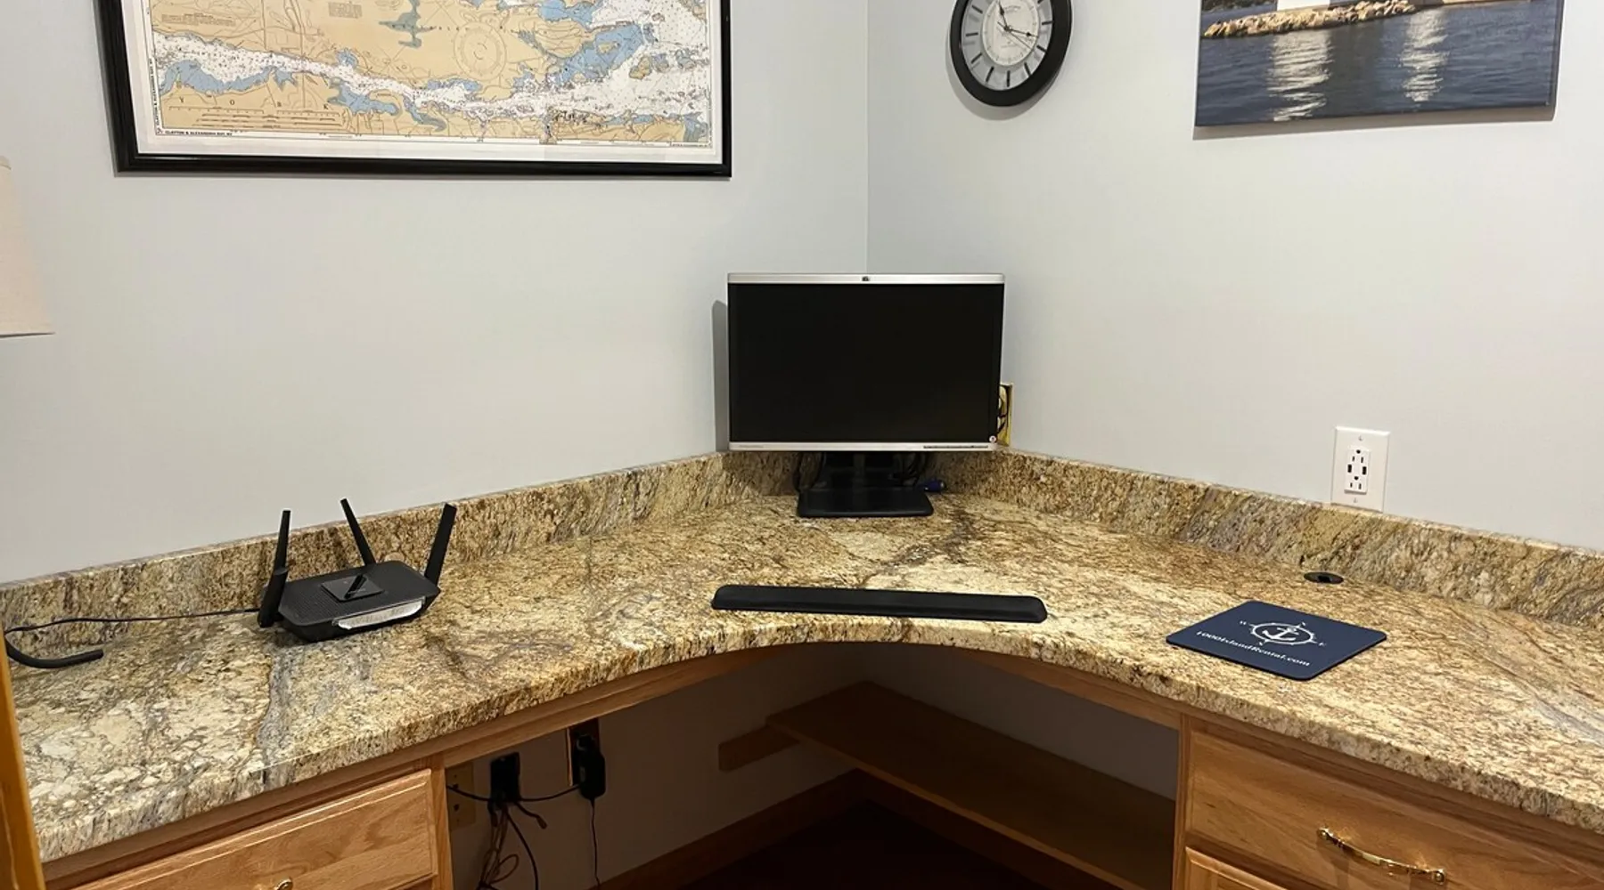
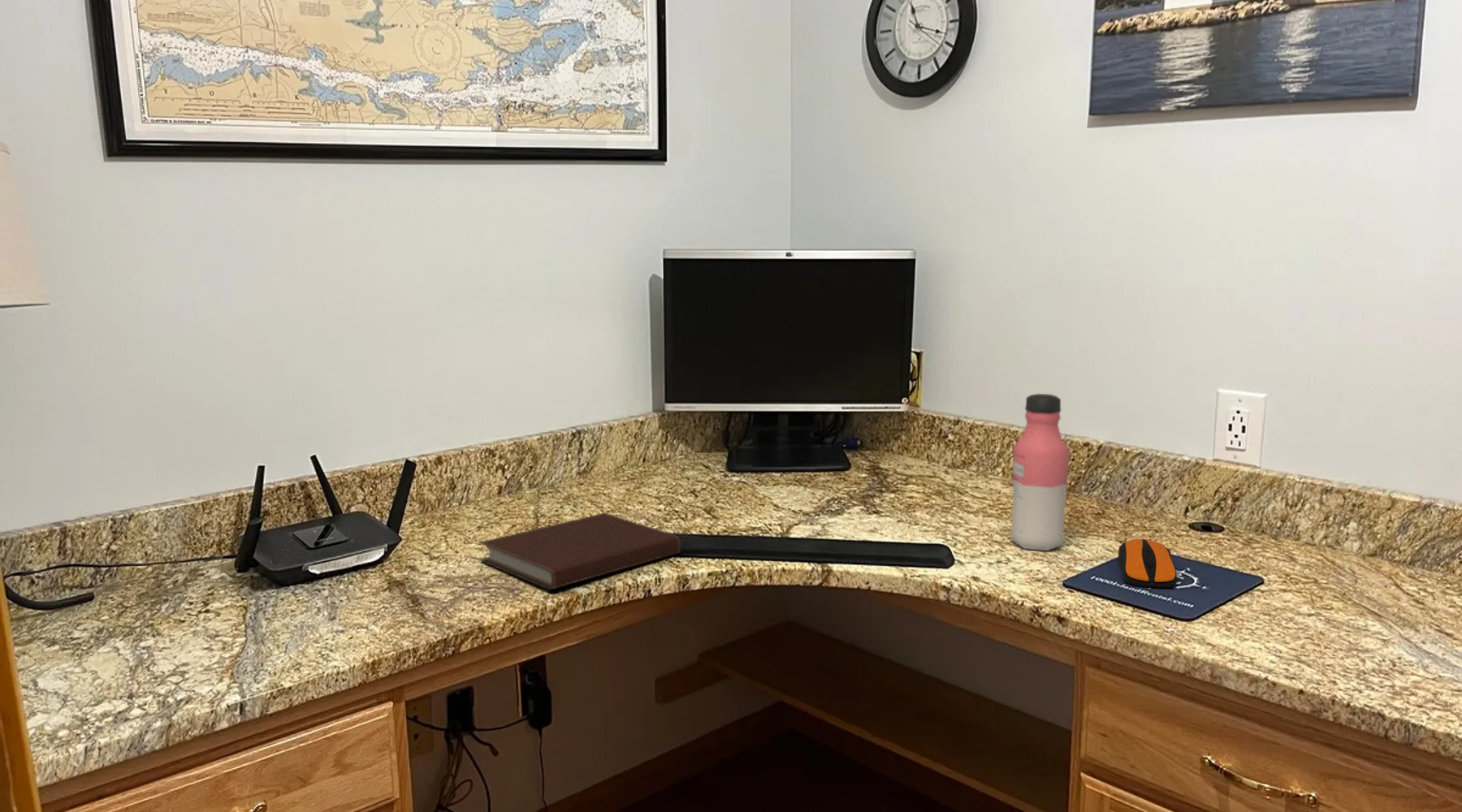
+ notebook [478,512,681,590]
+ computer mouse [1118,538,1178,588]
+ water bottle [1009,393,1071,551]
